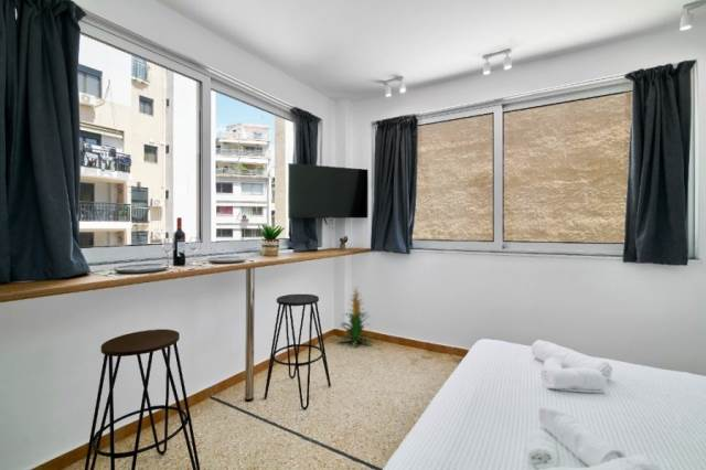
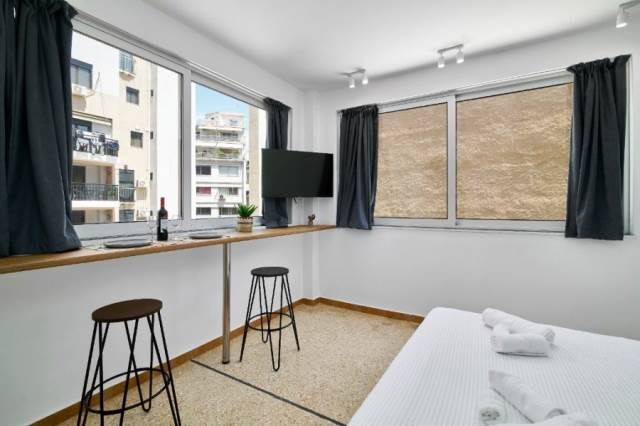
- indoor plant [336,285,374,348]
